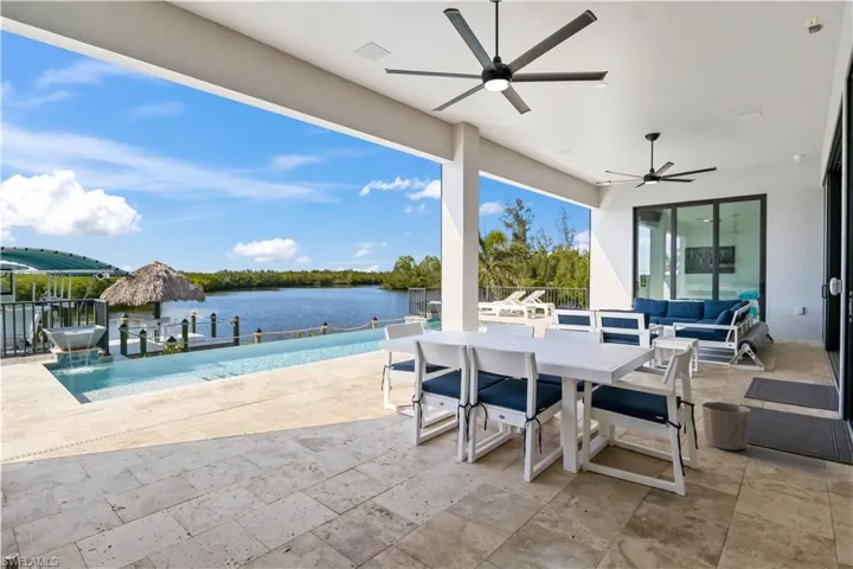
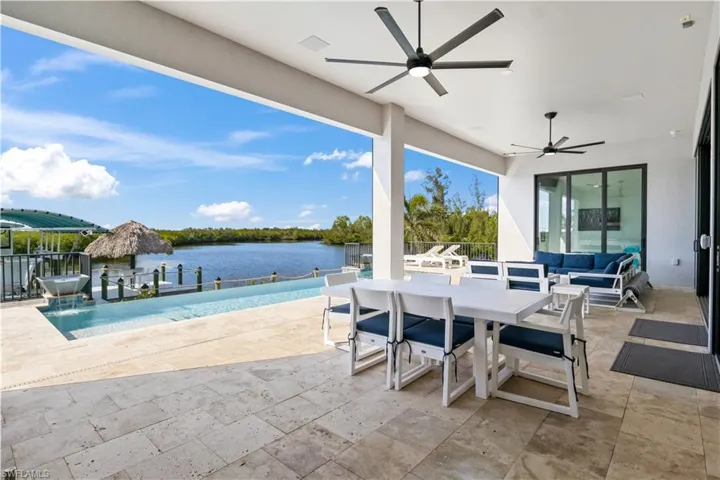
- waste basket [700,401,752,452]
